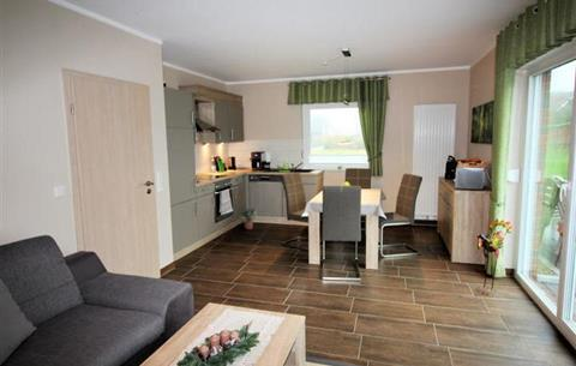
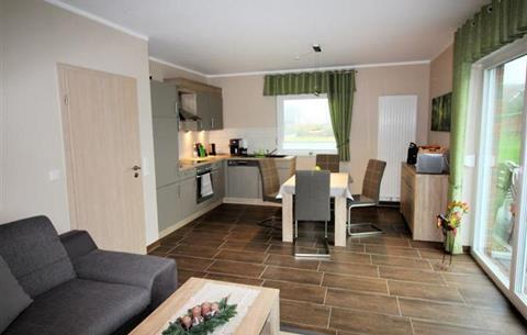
- potted plant [239,206,260,230]
